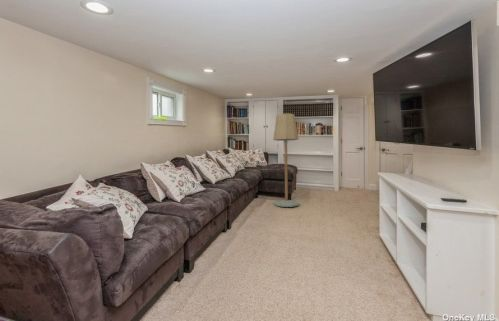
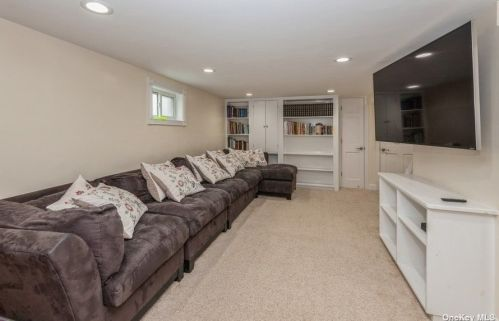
- floor lamp [272,113,300,208]
